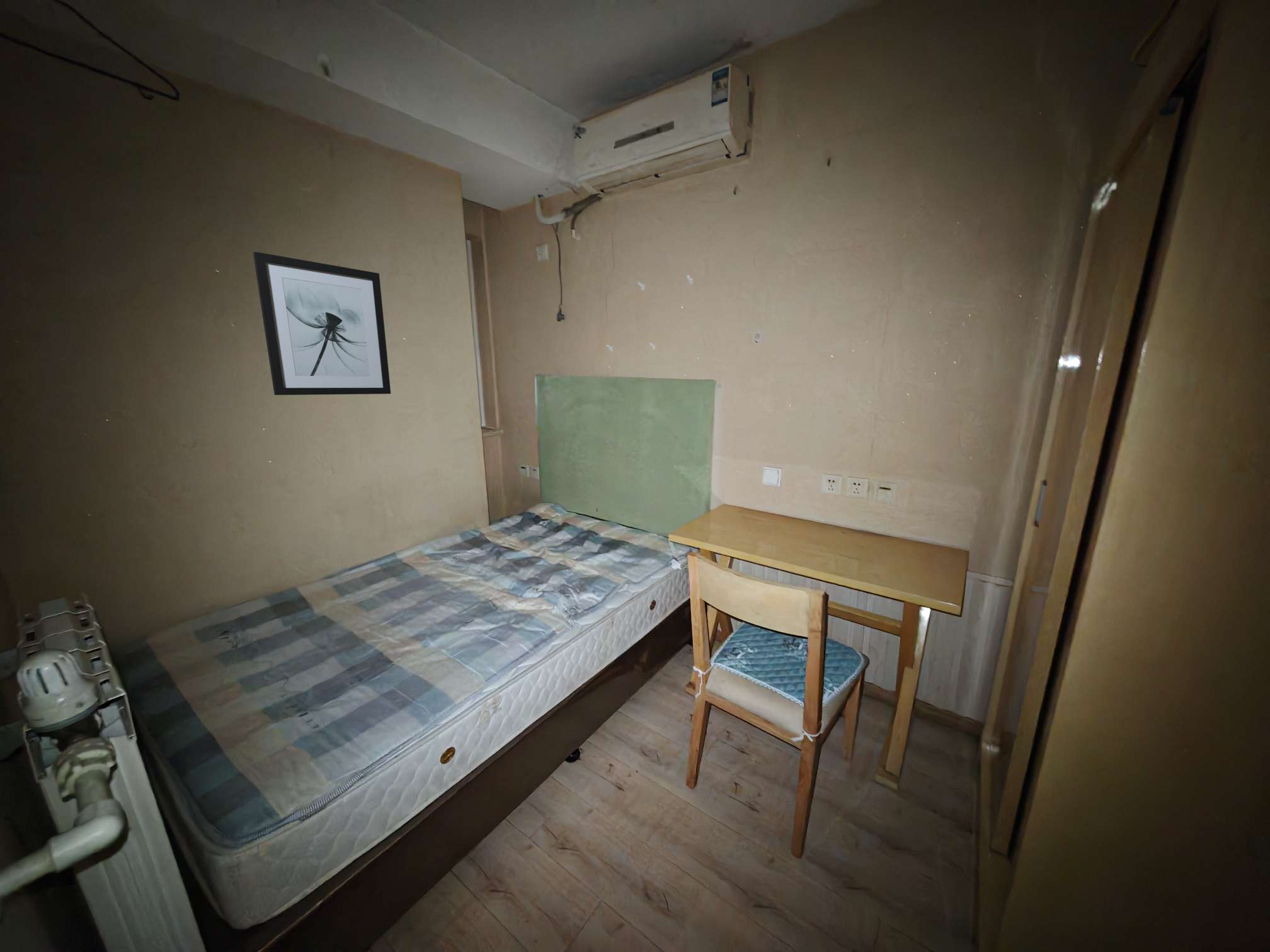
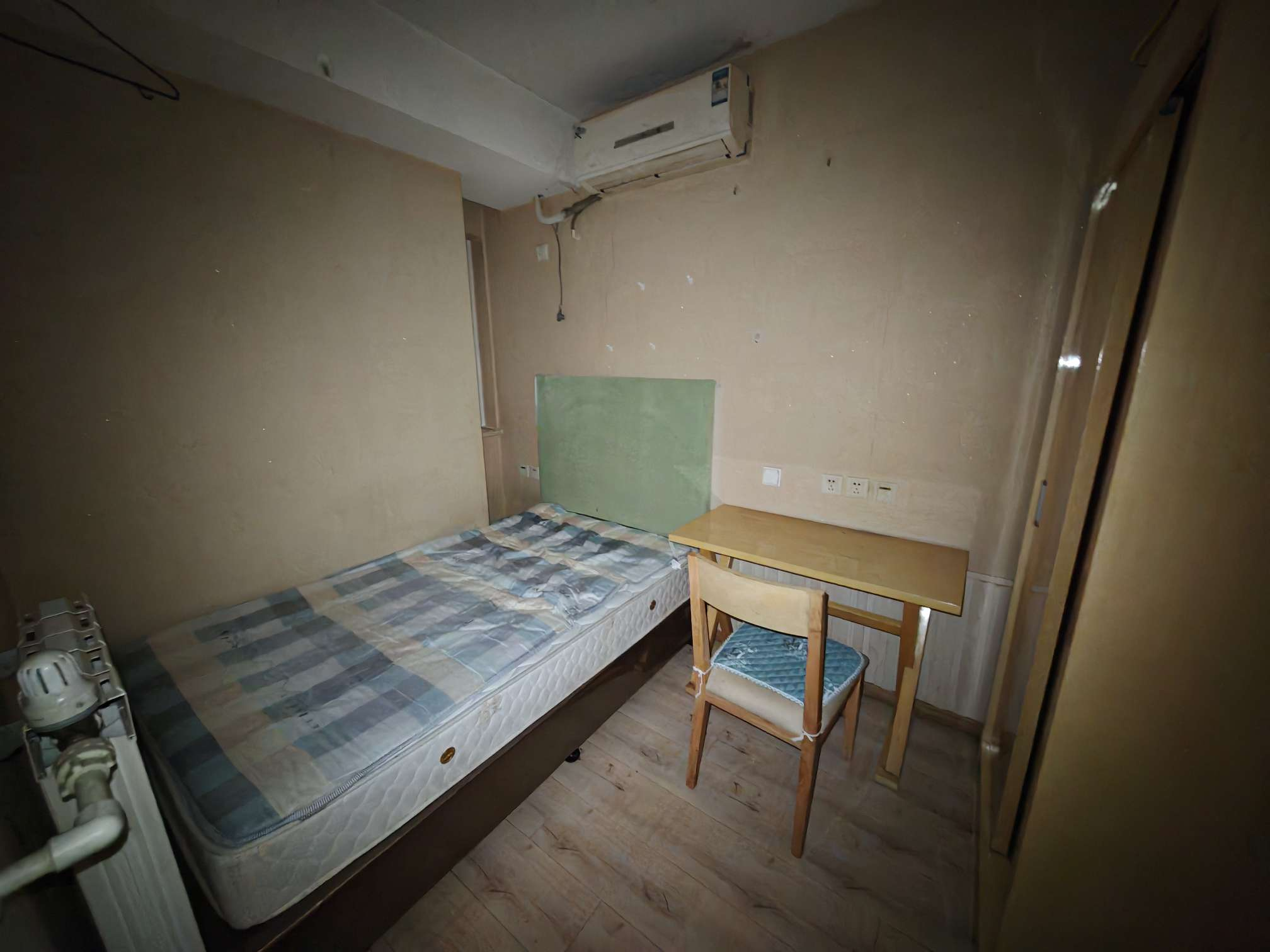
- wall art [253,251,391,396]
